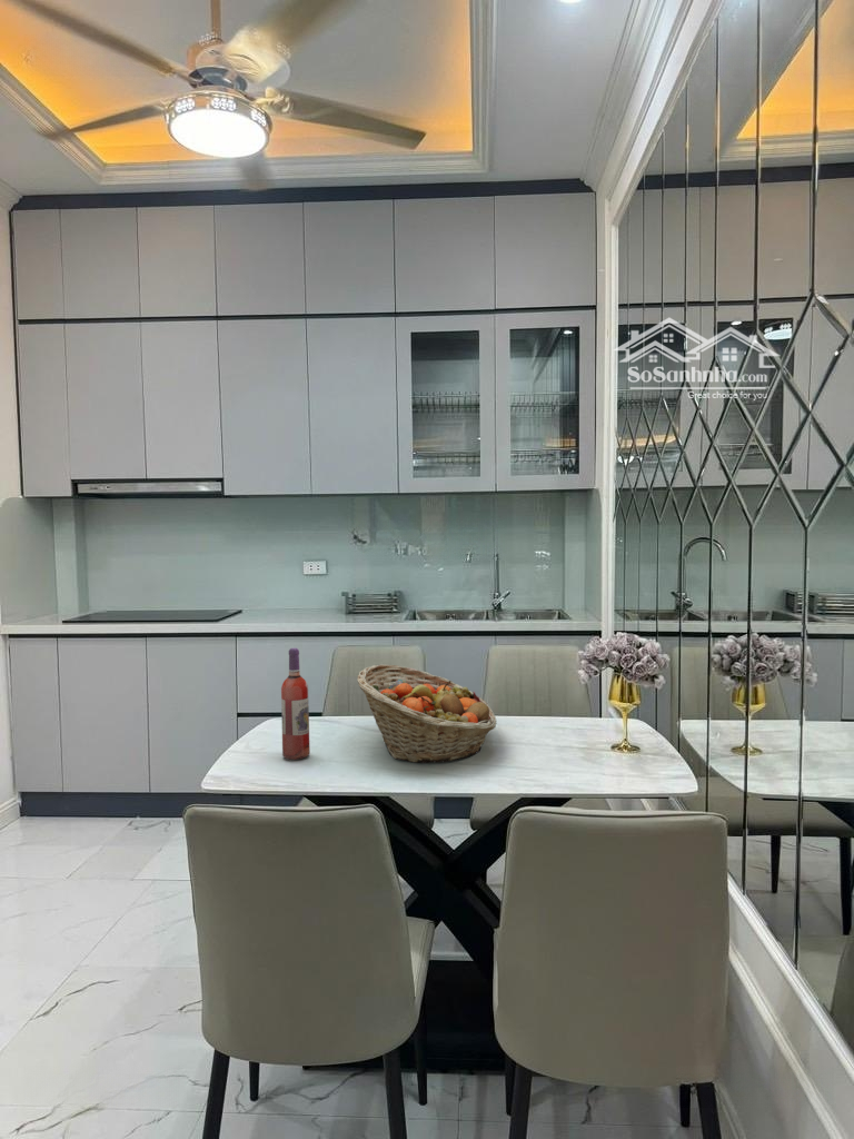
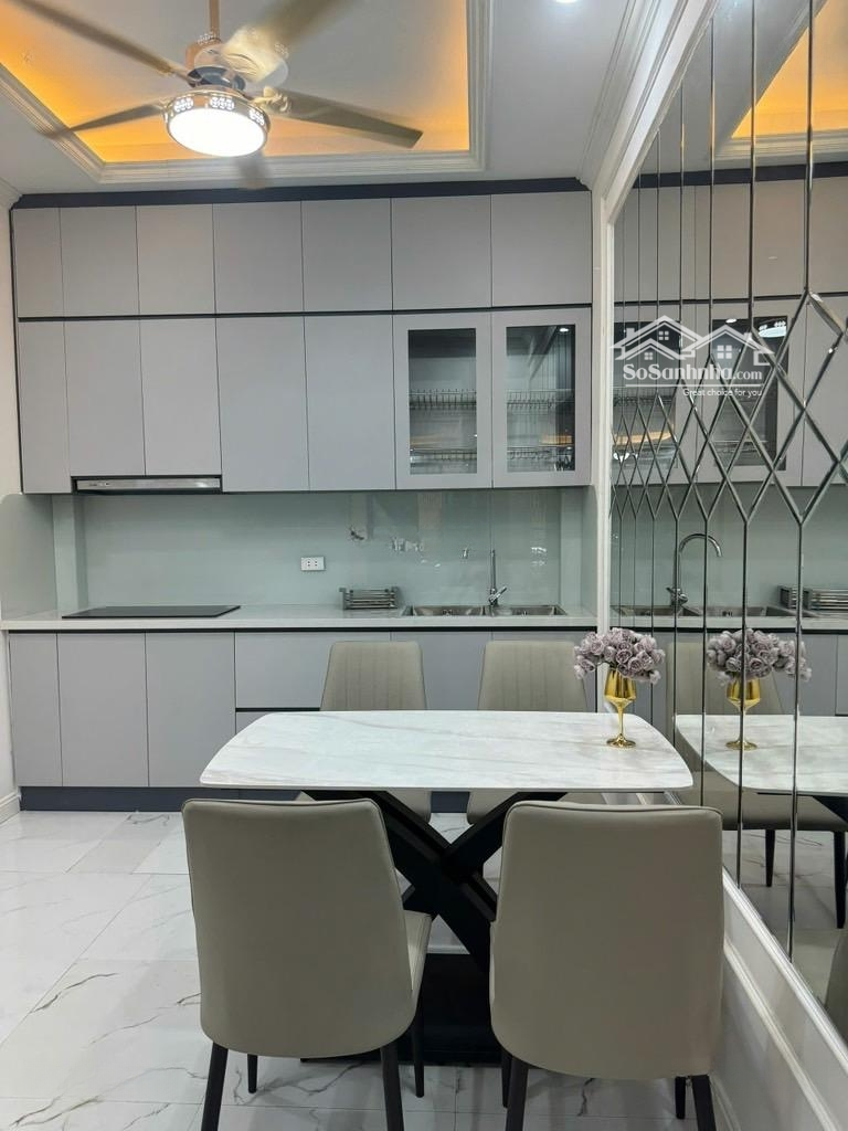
- fruit basket [356,663,497,764]
- wine bottle [280,647,311,761]
